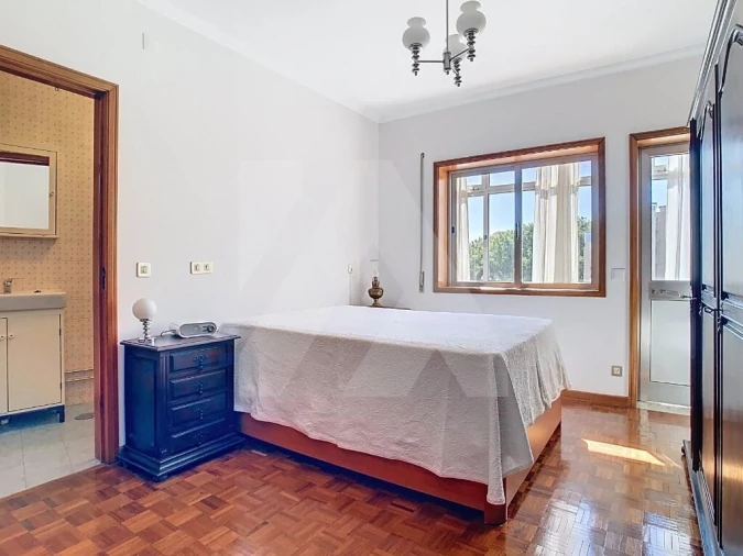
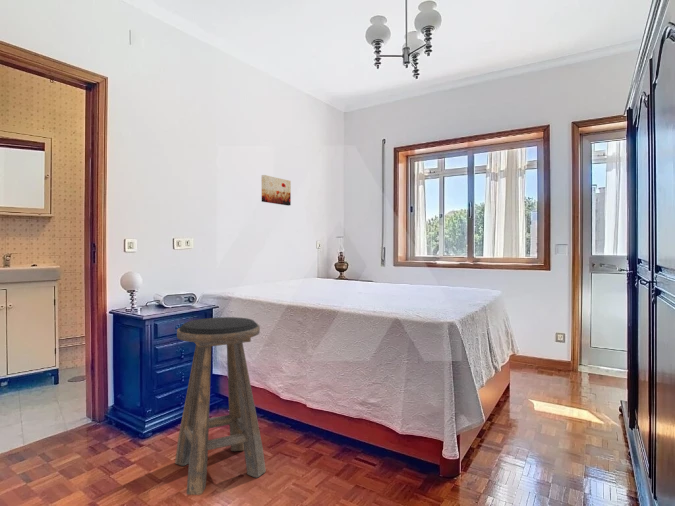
+ stool [174,316,267,496]
+ wall art [261,174,292,207]
